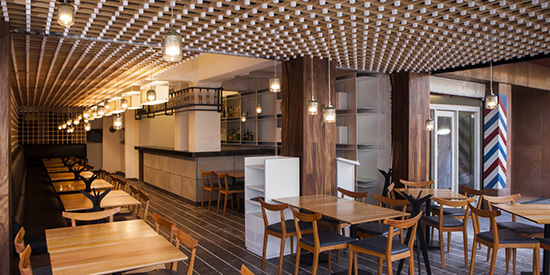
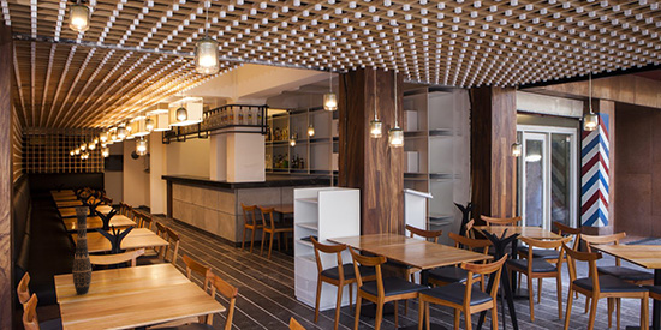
+ decorative vase [71,205,93,295]
